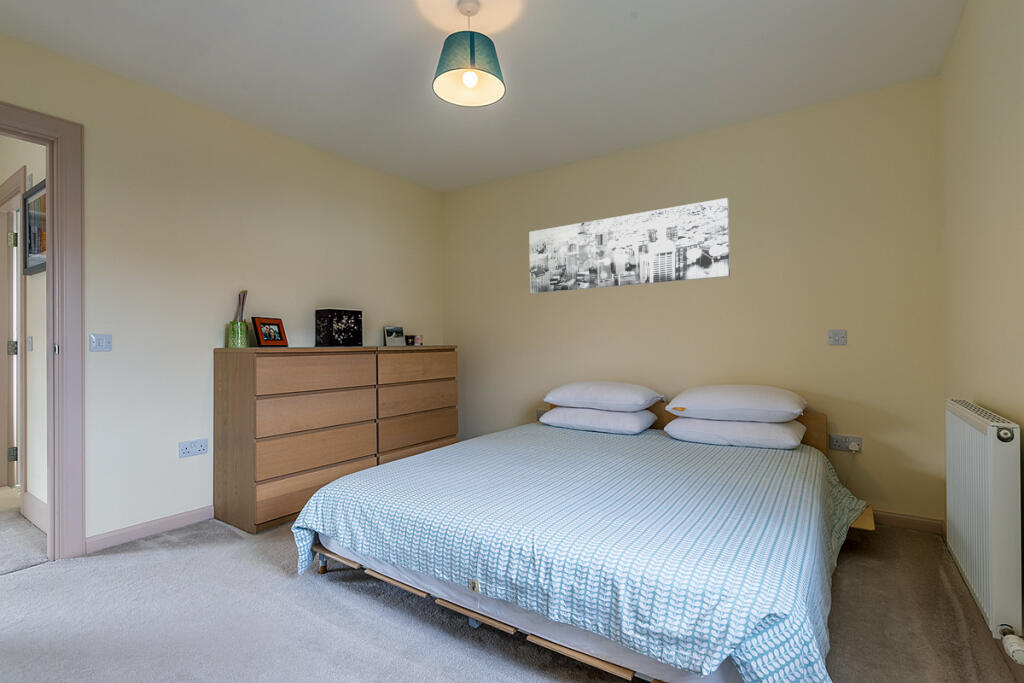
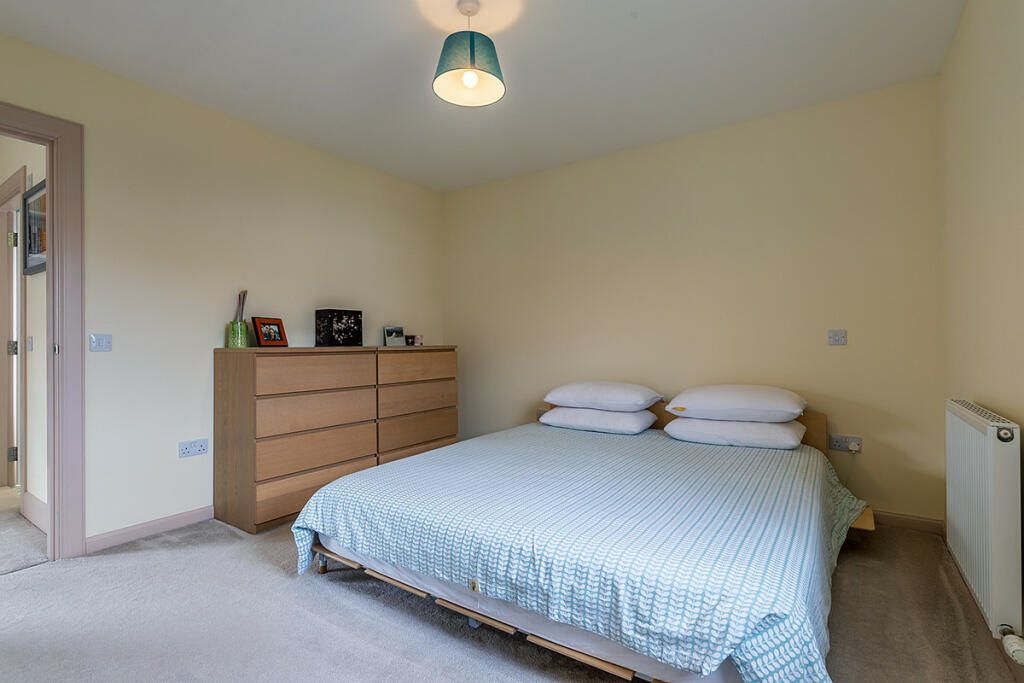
- wall art [528,197,731,295]
